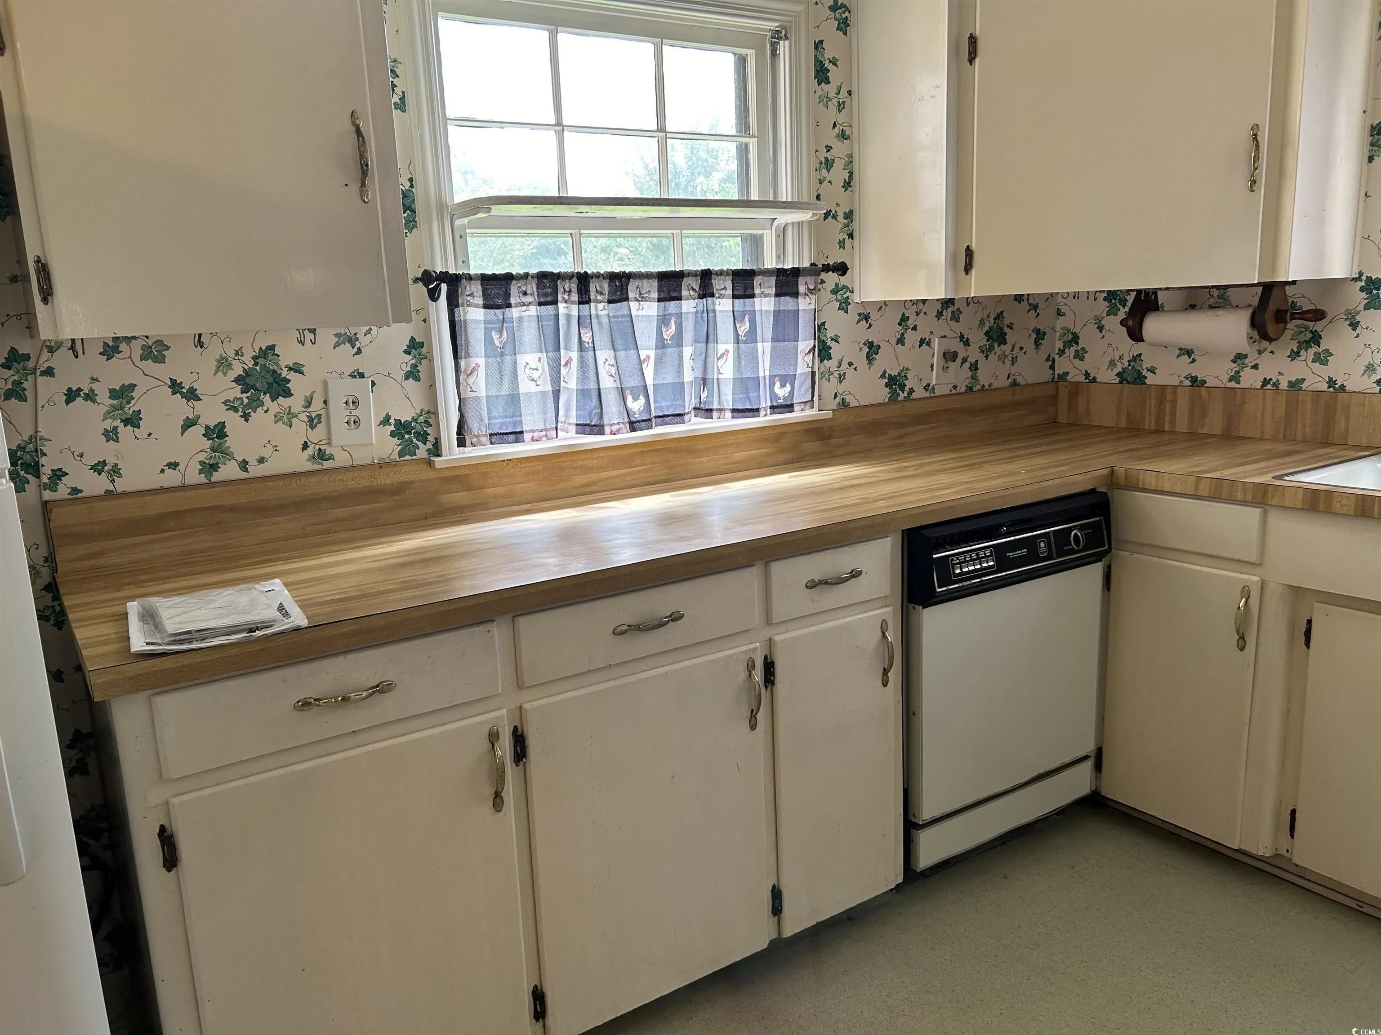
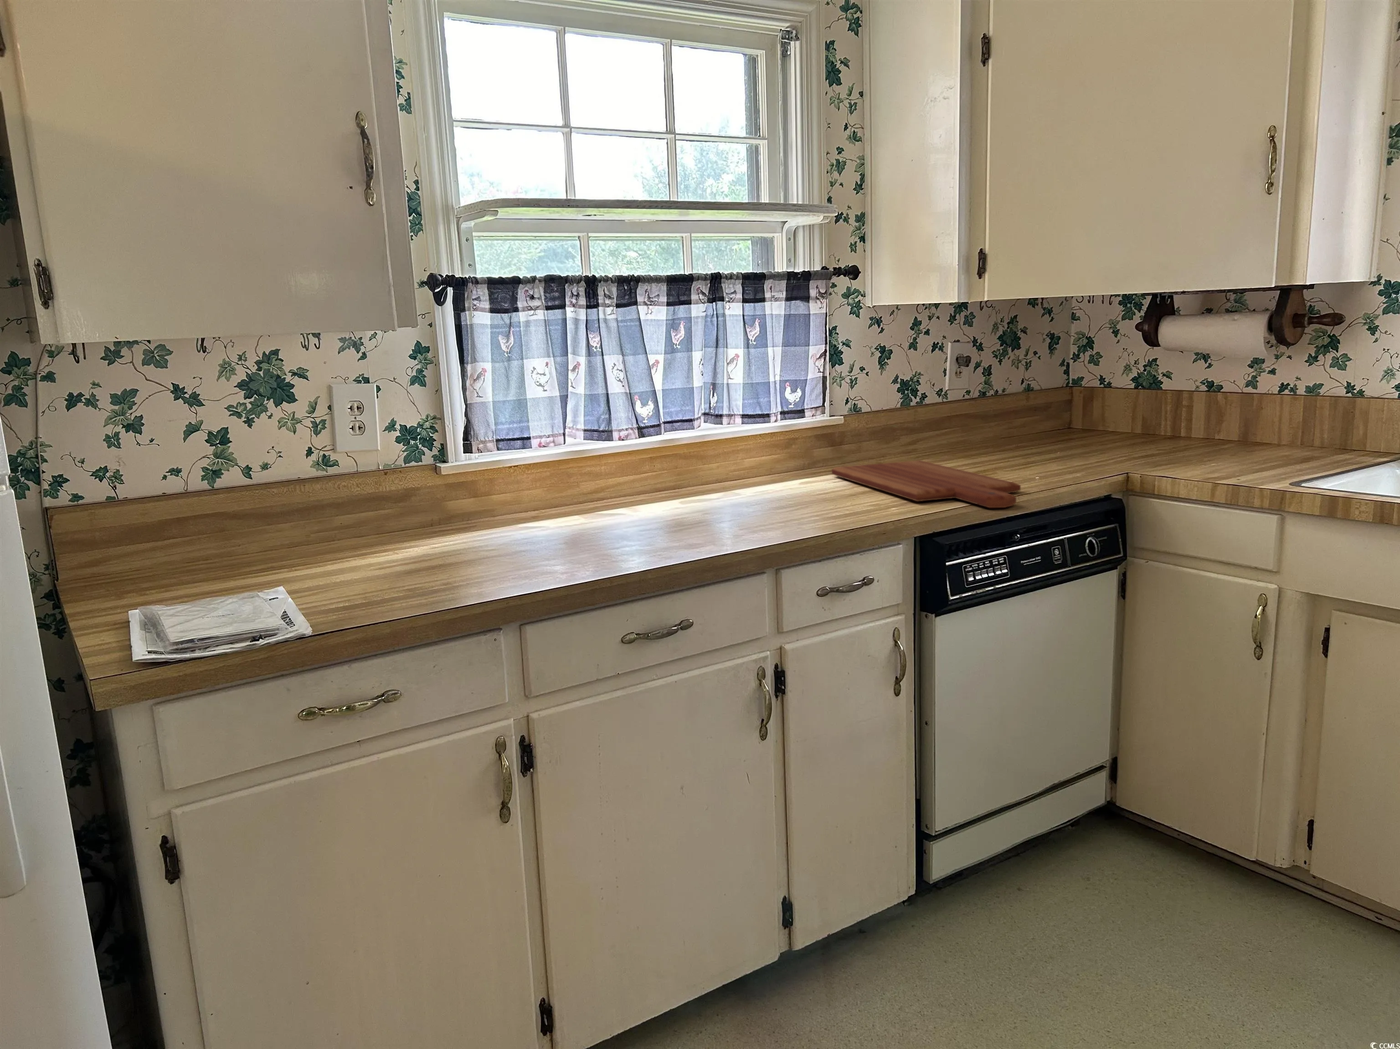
+ cutting board [831,459,1021,508]
